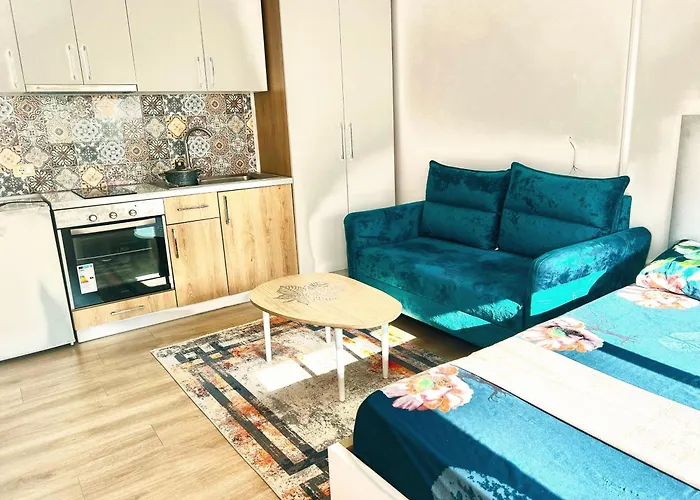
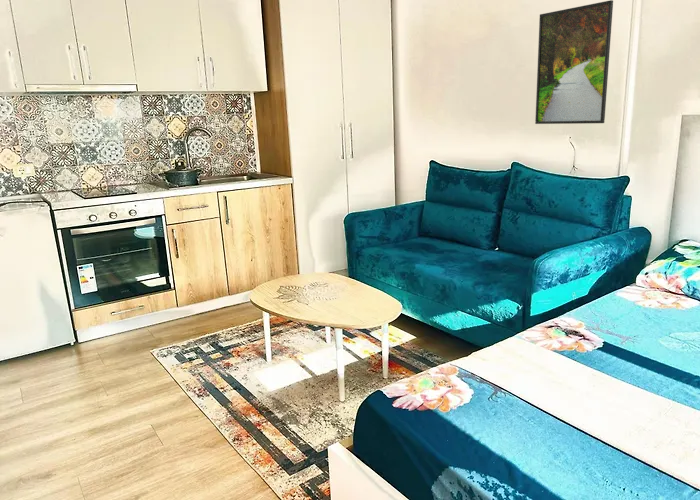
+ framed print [534,0,614,125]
